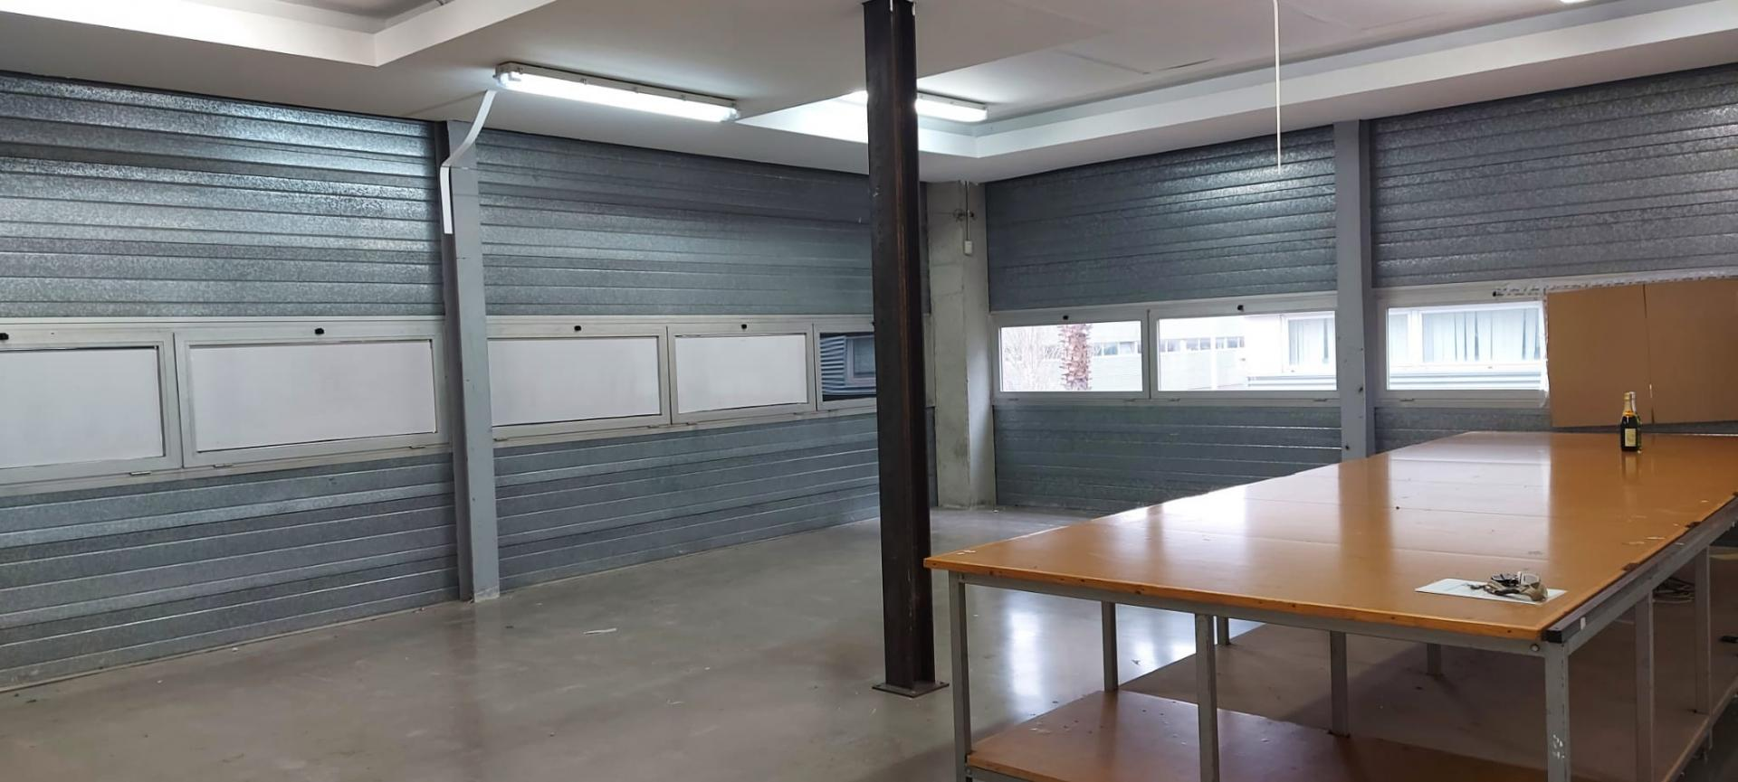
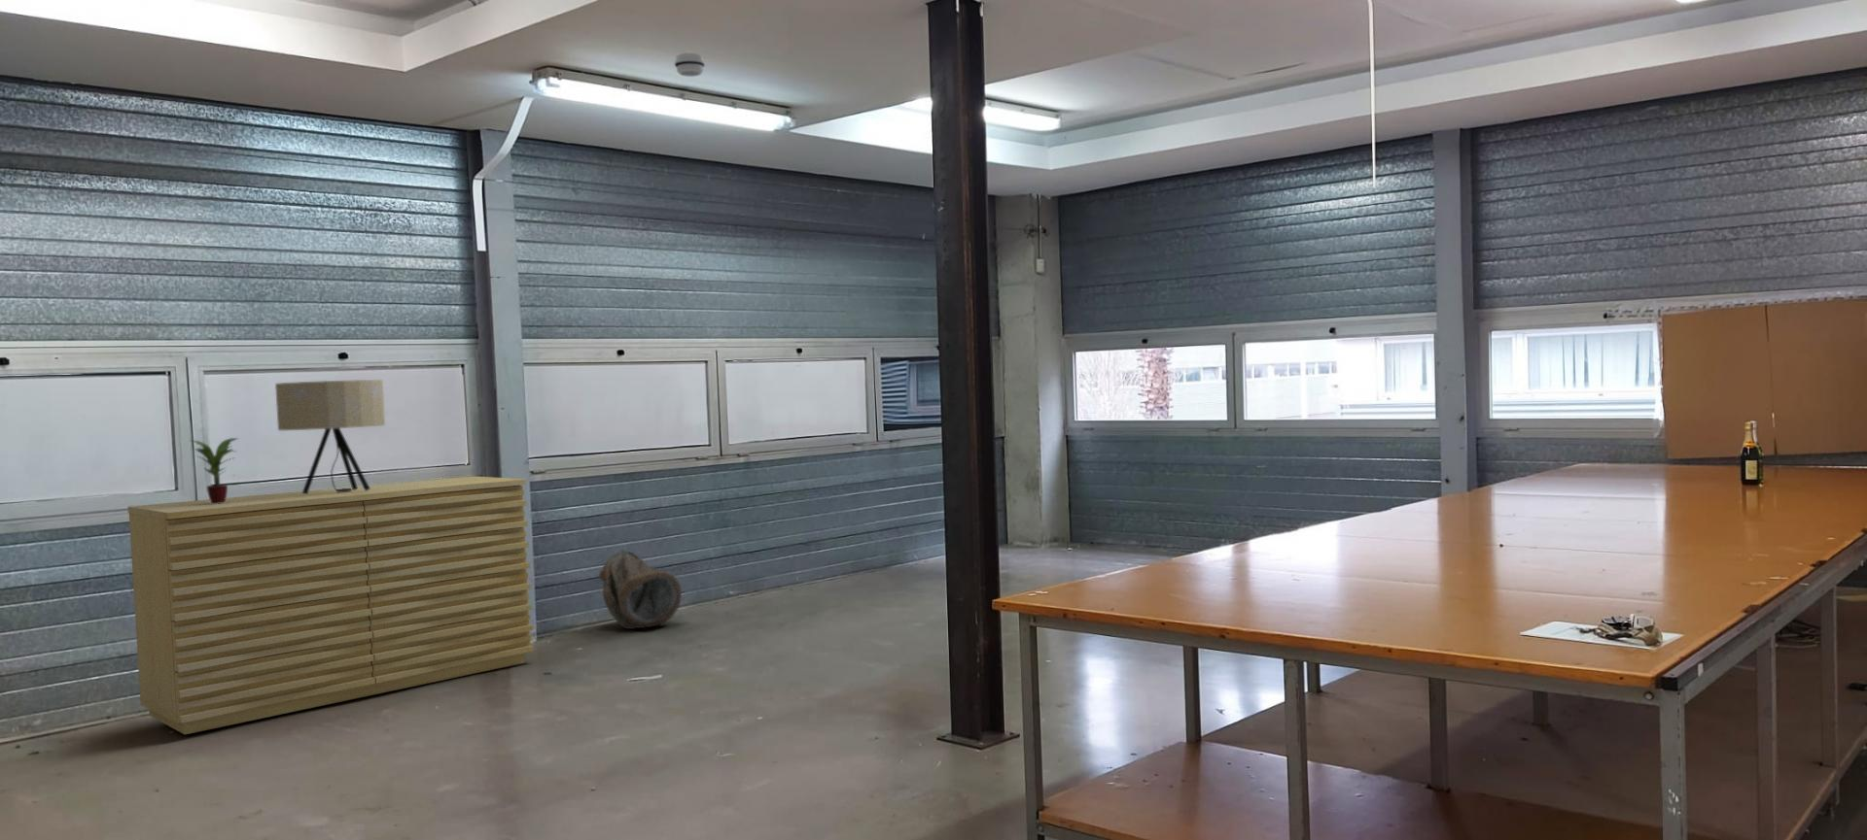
+ smoke detector [674,52,706,77]
+ bag [598,548,682,631]
+ table lamp [274,378,386,494]
+ potted plant [188,437,241,504]
+ sideboard [126,475,535,735]
